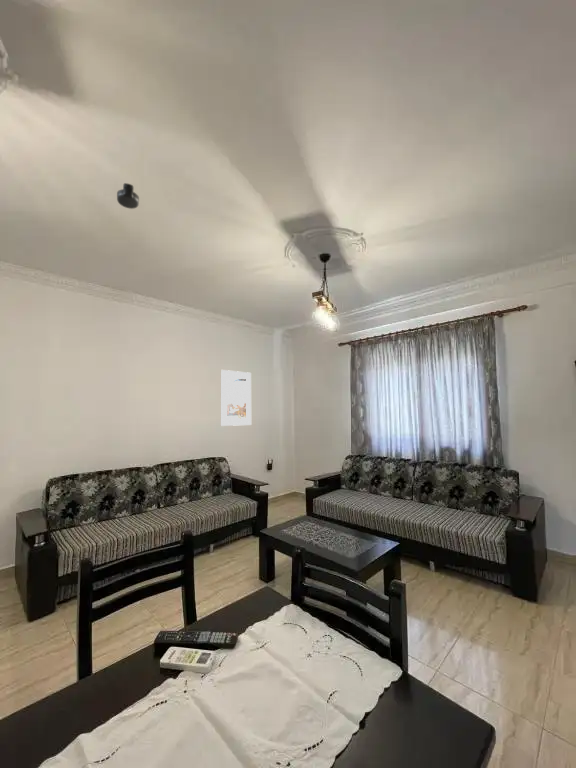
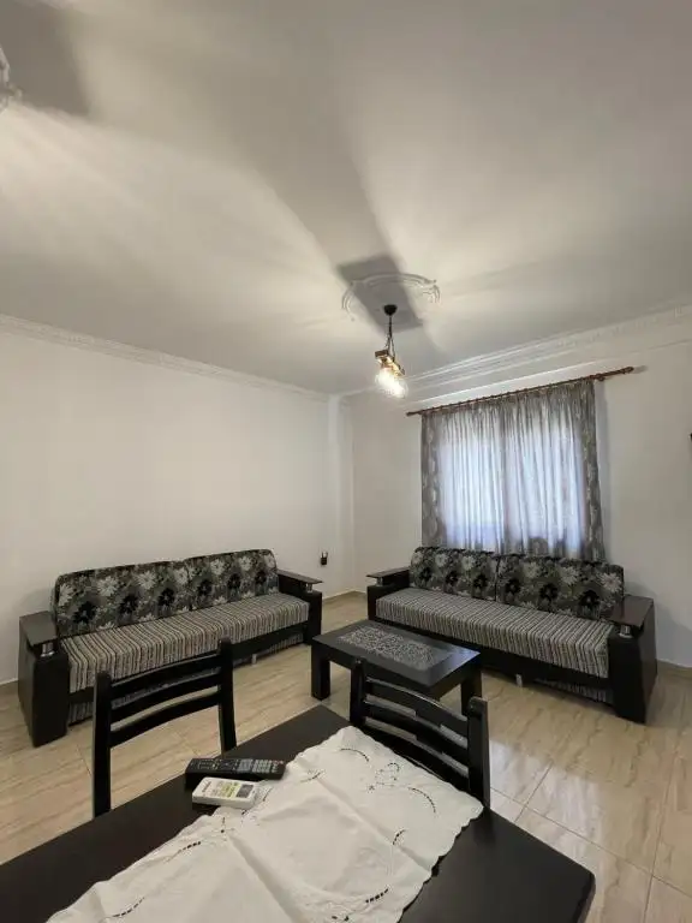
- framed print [220,369,252,427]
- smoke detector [116,182,140,210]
